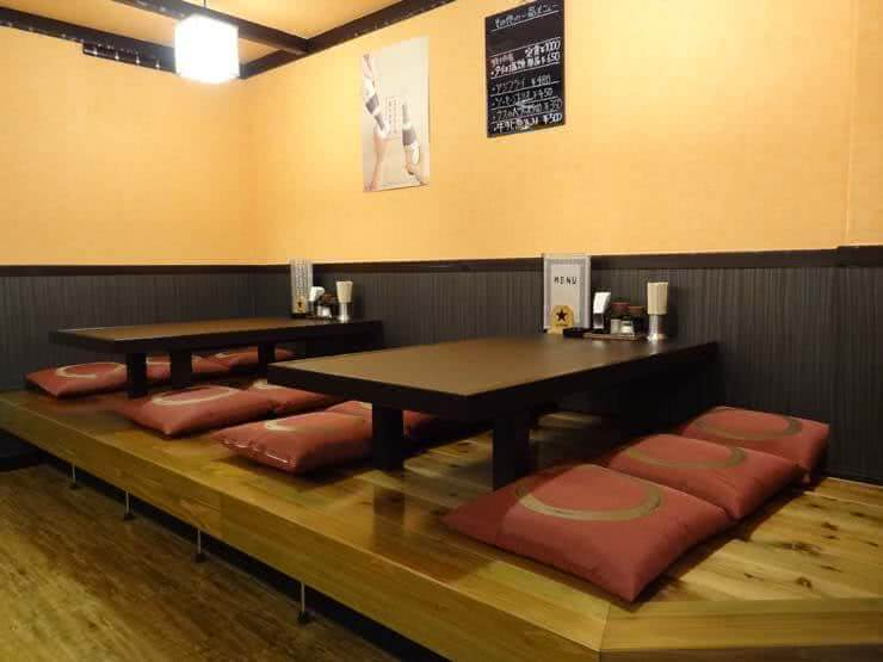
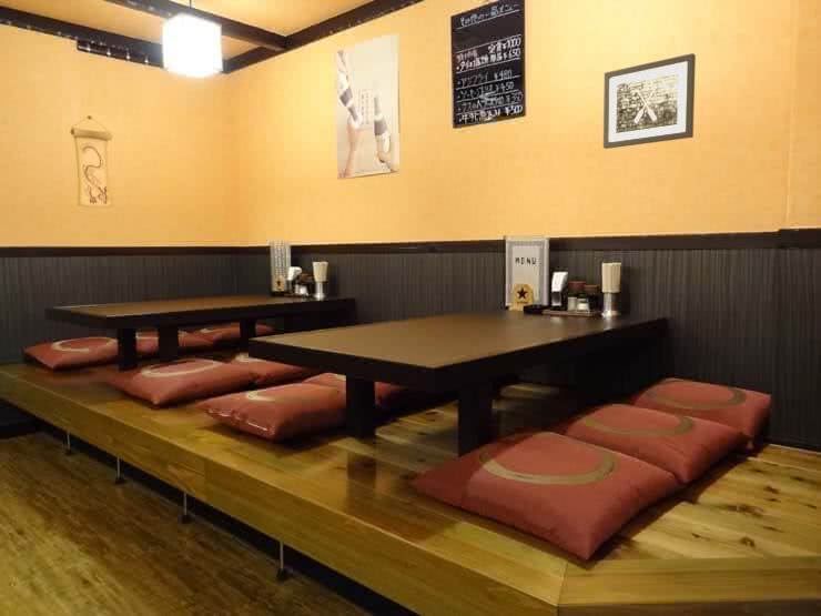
+ wall art [602,52,697,150]
+ wall scroll [70,114,113,209]
